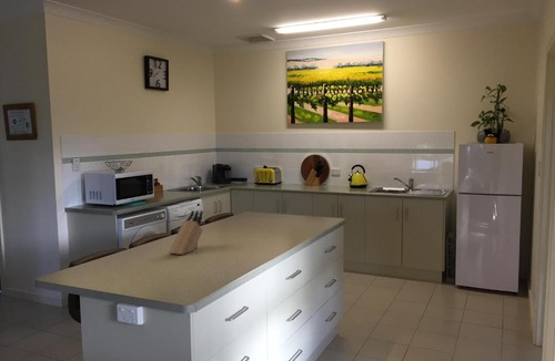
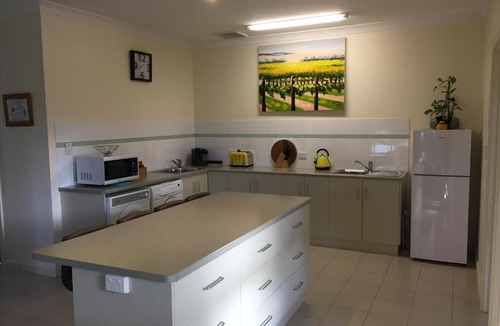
- knife block [168,209,204,256]
